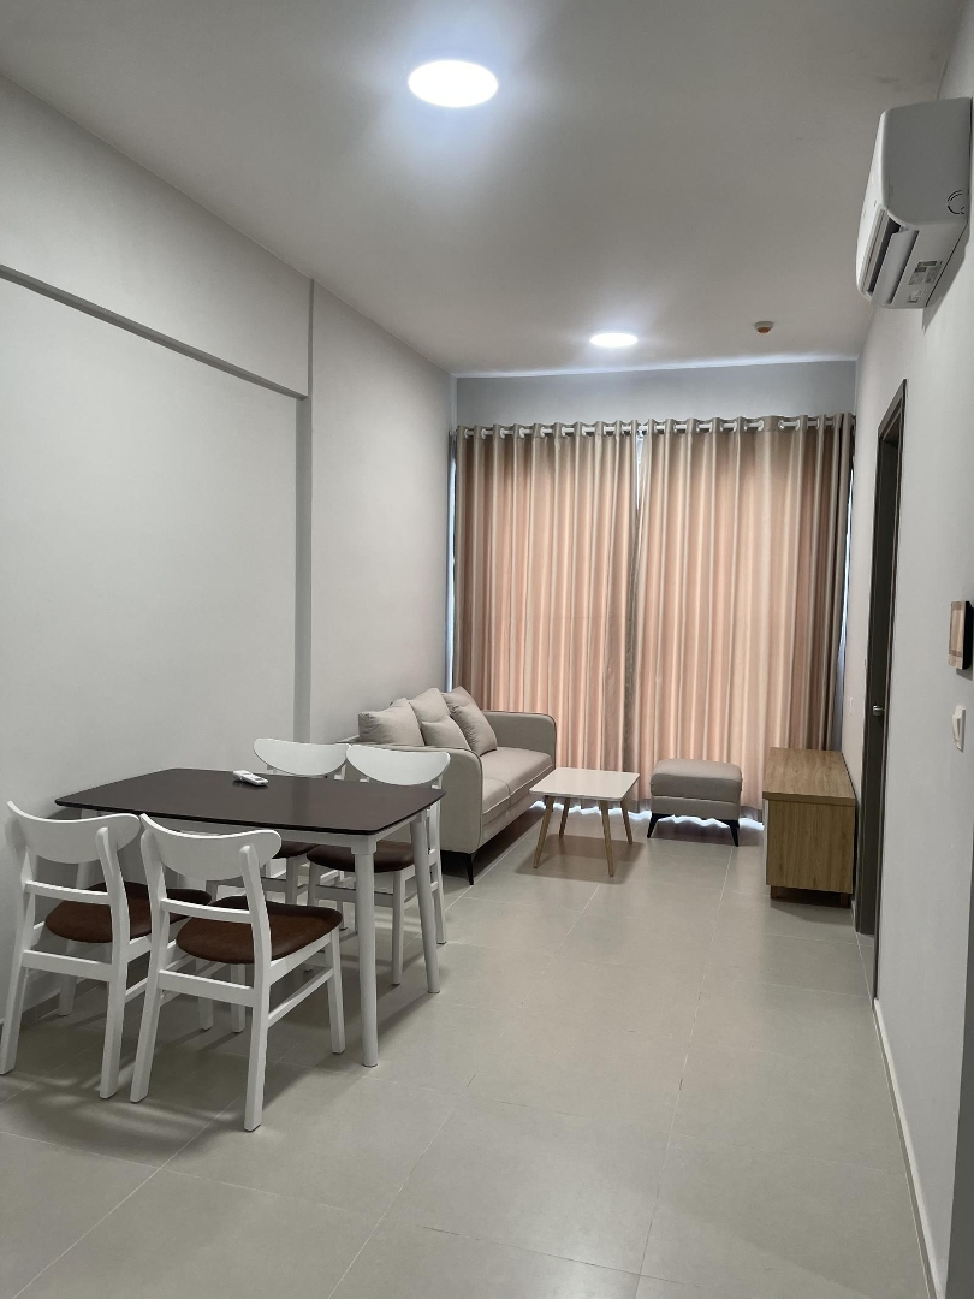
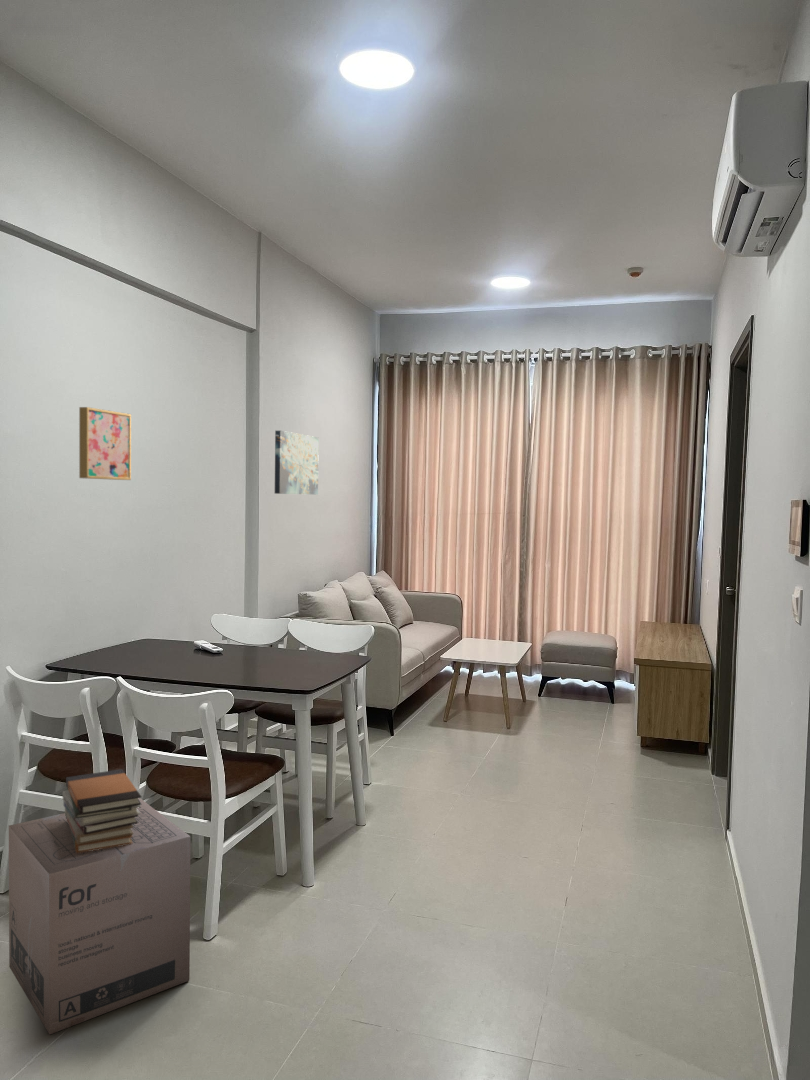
+ book stack [62,768,142,853]
+ cardboard box [8,798,191,1036]
+ wall art [274,430,320,496]
+ wall art [78,406,132,481]
